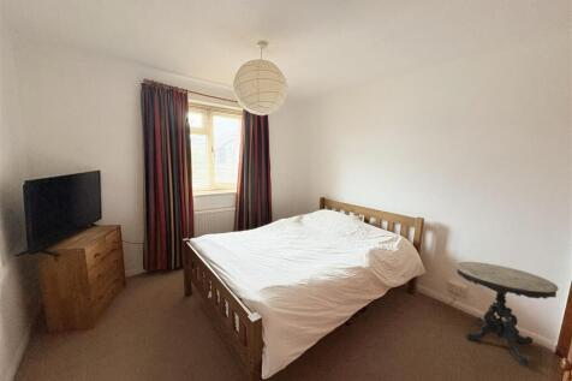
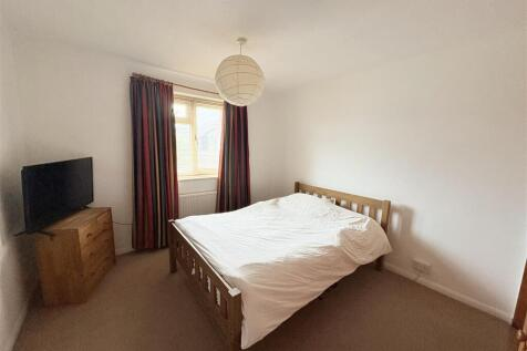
- side table [455,261,560,367]
